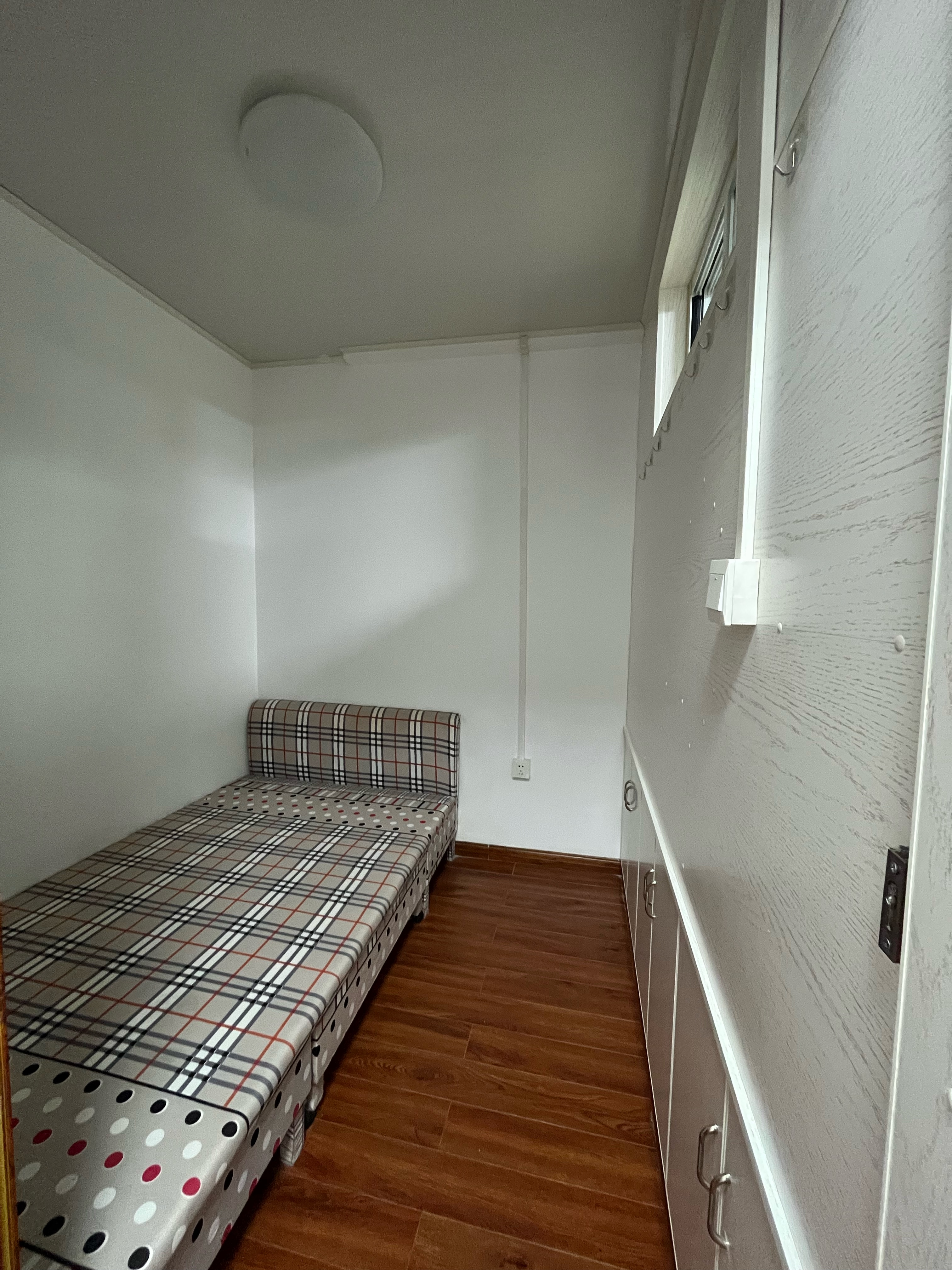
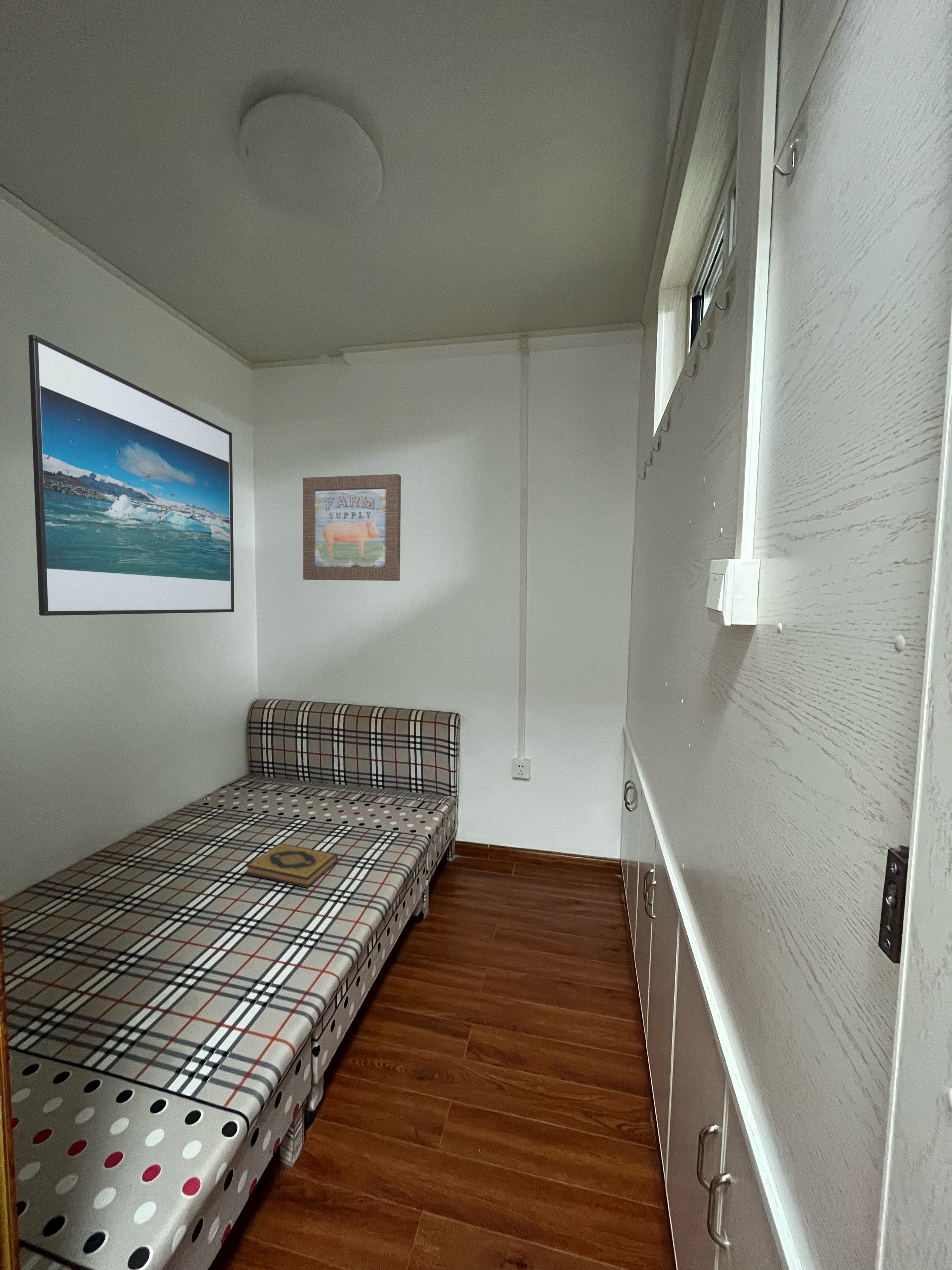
+ wall art [303,474,401,581]
+ hardback book [245,843,338,888]
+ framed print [28,334,235,616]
